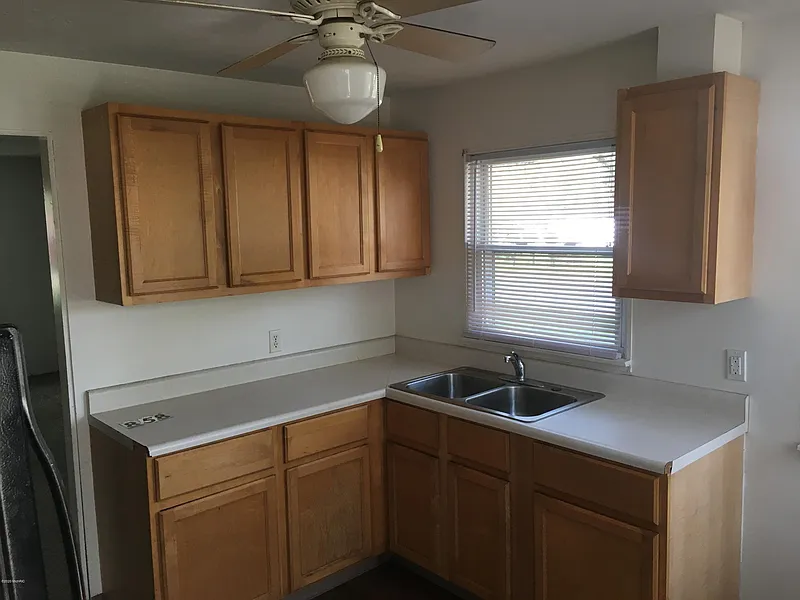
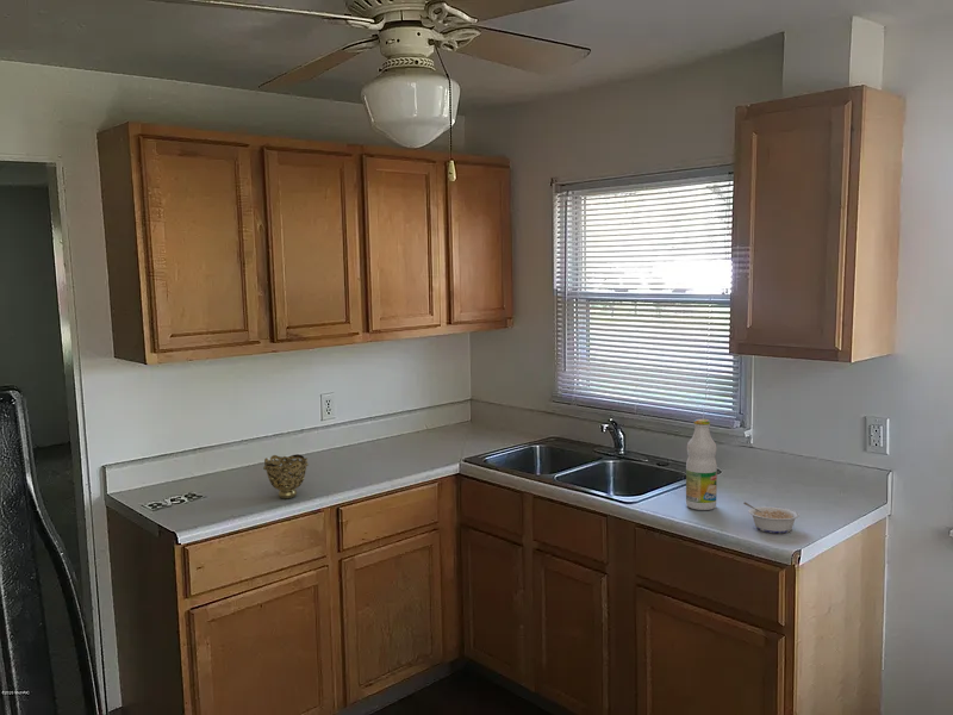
+ decorative bowl [262,453,310,499]
+ bottle [685,418,718,511]
+ legume [742,500,801,534]
